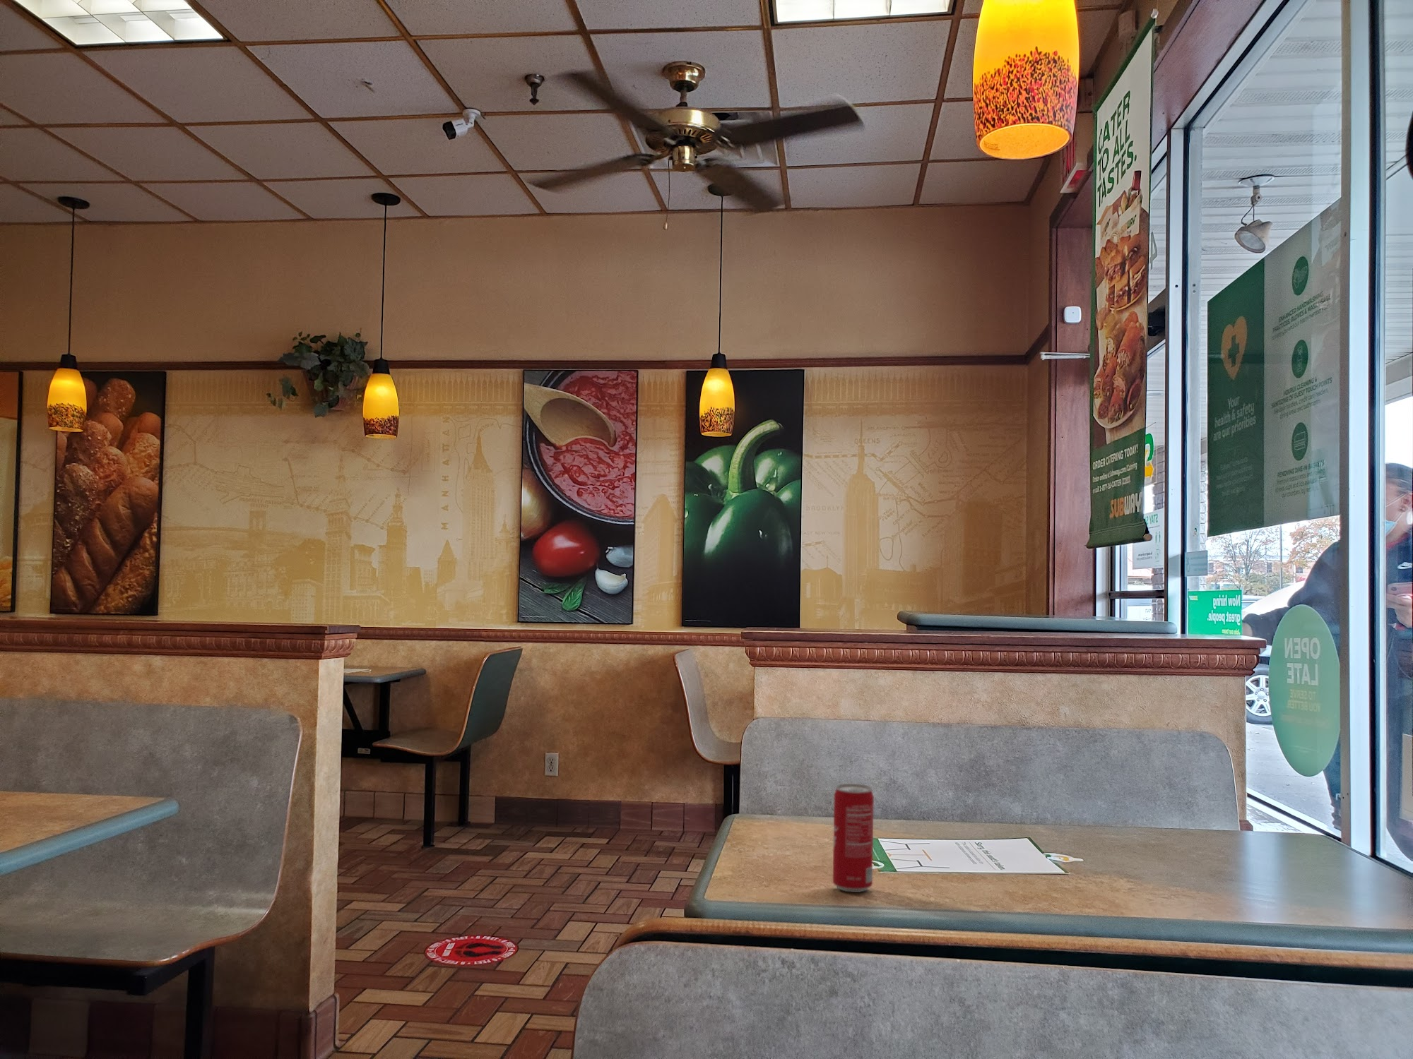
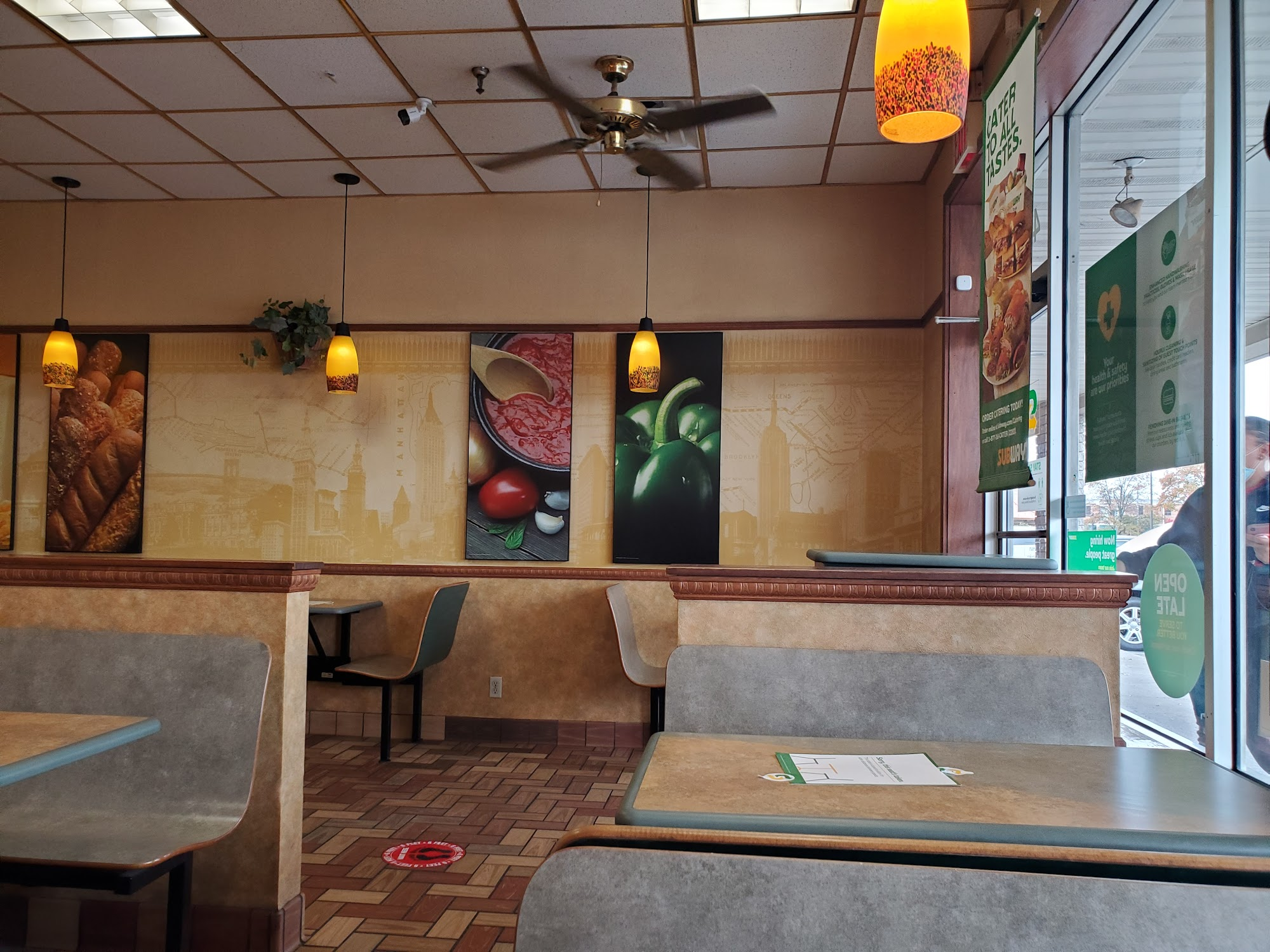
- beverage can [832,783,875,893]
